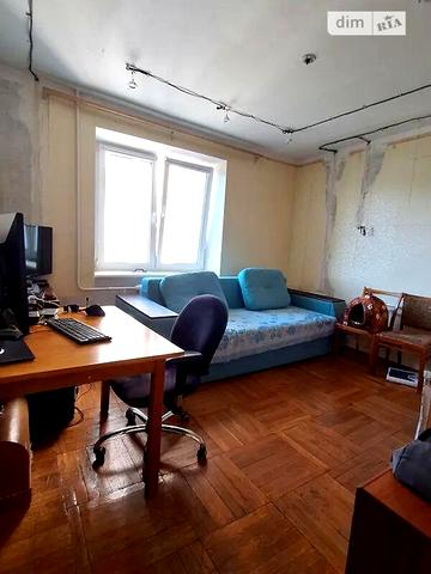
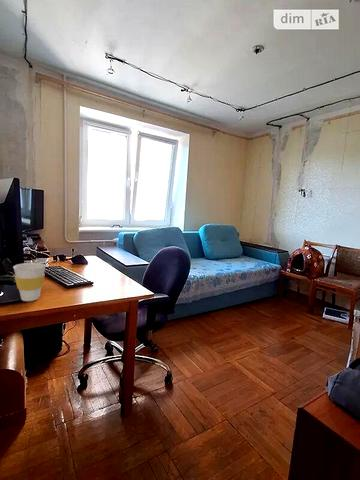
+ cup [12,262,47,302]
